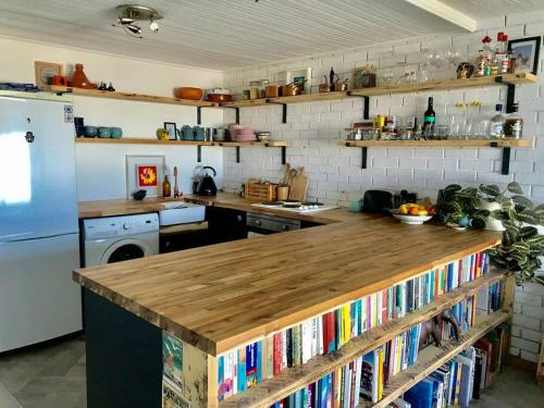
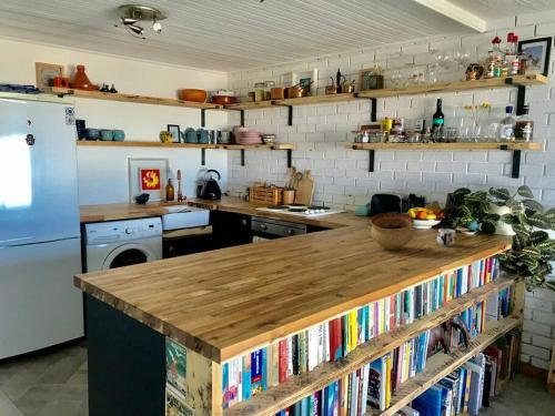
+ mug [436,225,457,246]
+ bowl [370,211,415,251]
